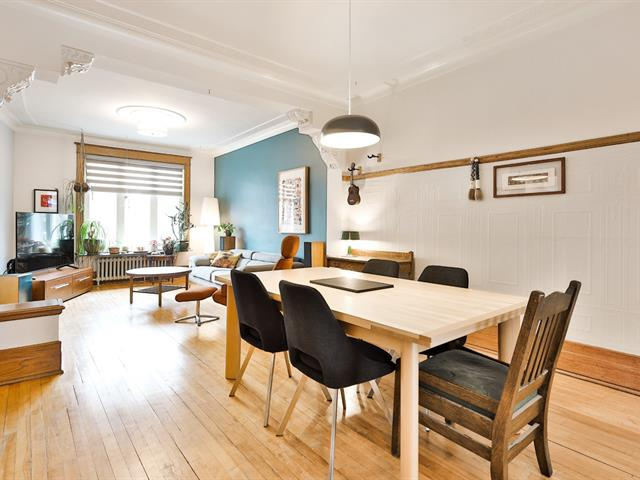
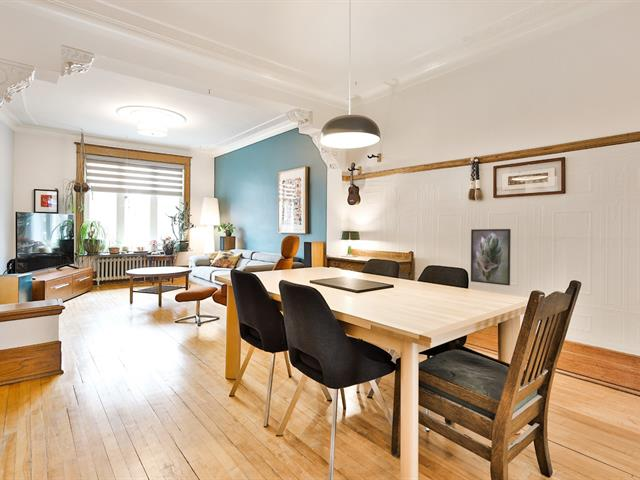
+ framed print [470,228,512,287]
